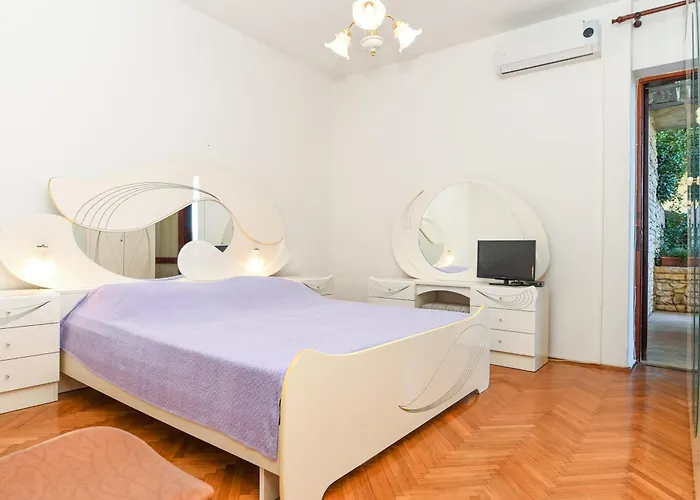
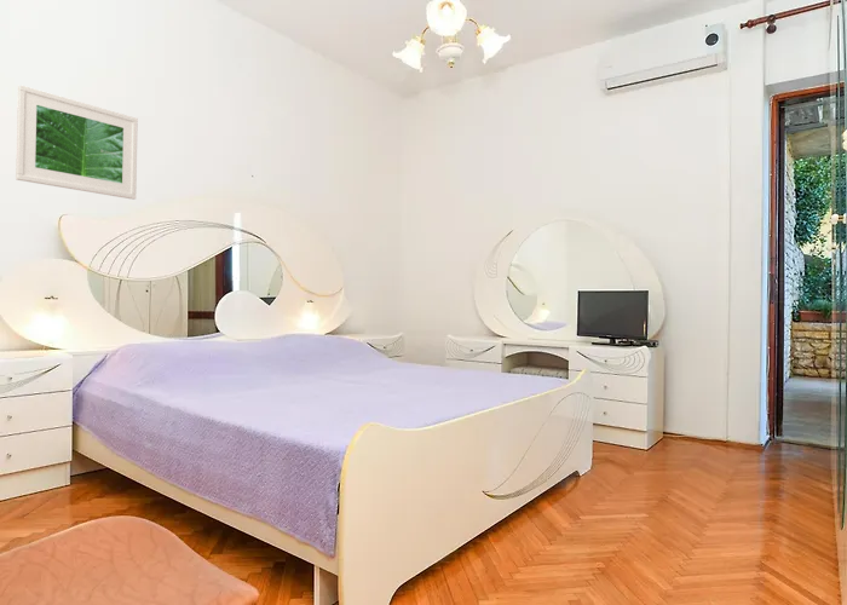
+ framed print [15,83,139,201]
